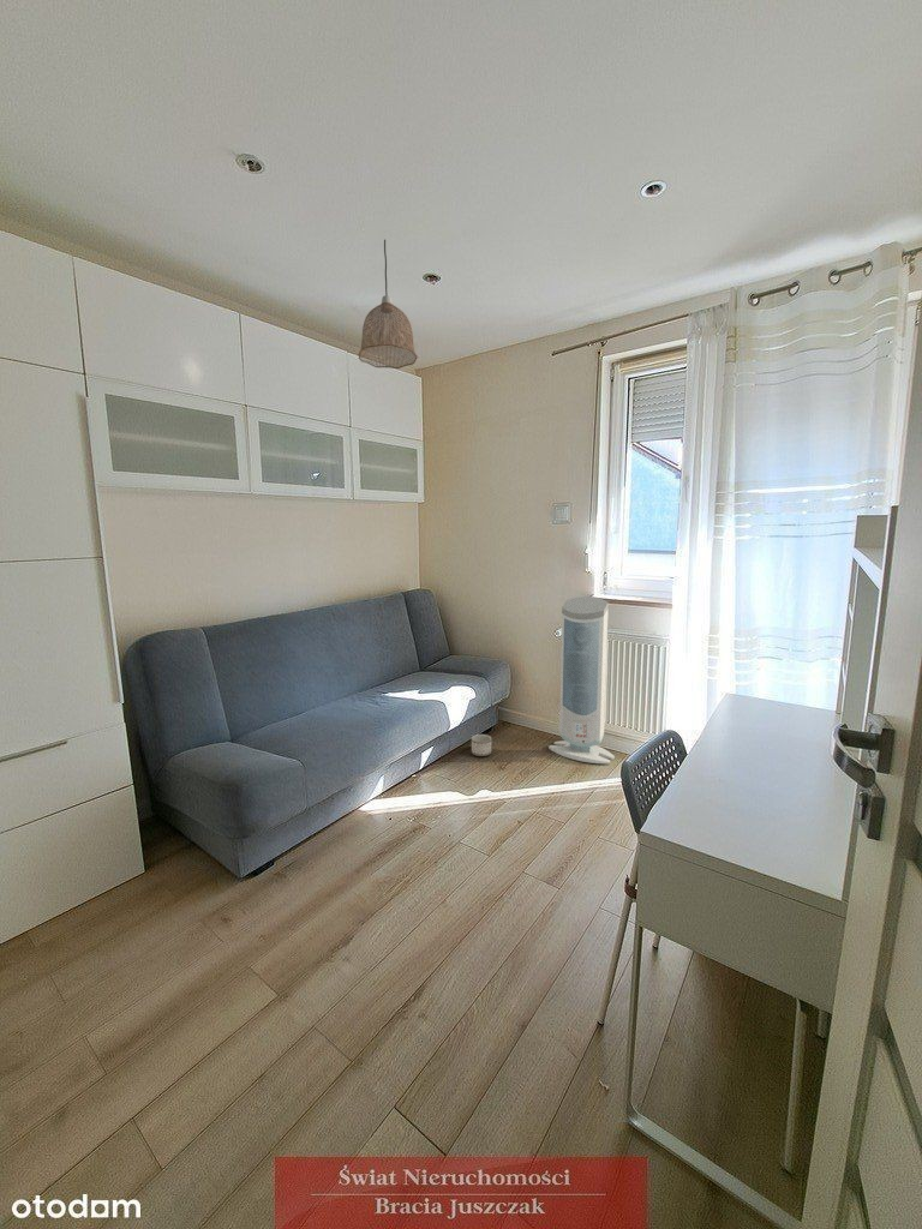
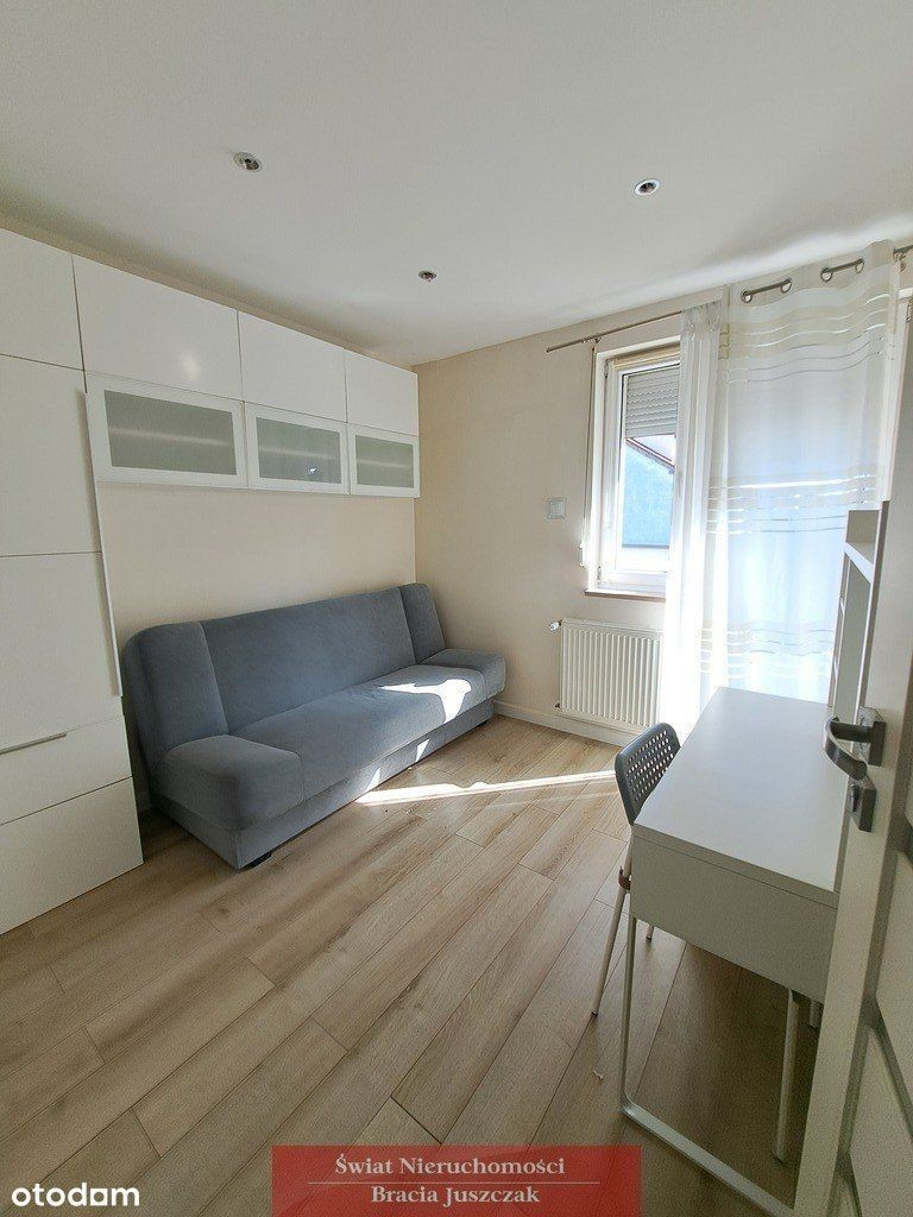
- air purifier [547,595,616,765]
- planter [471,733,492,757]
- pendant lamp [358,239,418,370]
